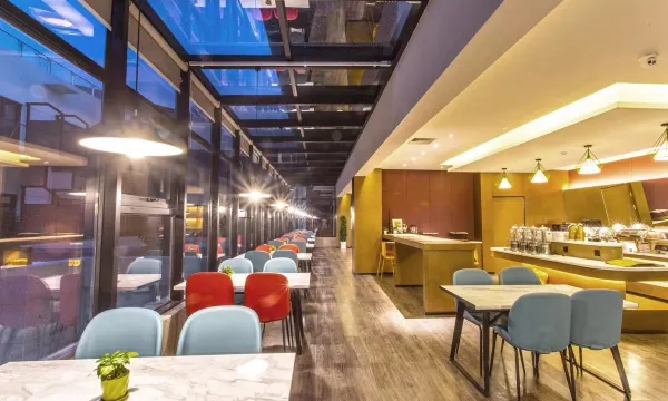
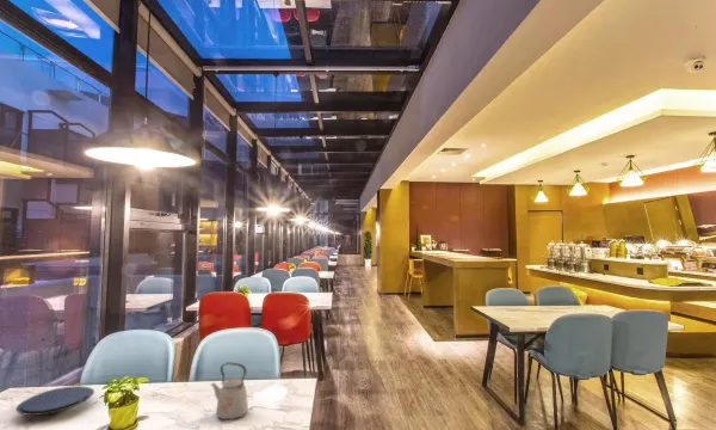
+ kettle [210,361,249,420]
+ plate [14,385,95,417]
